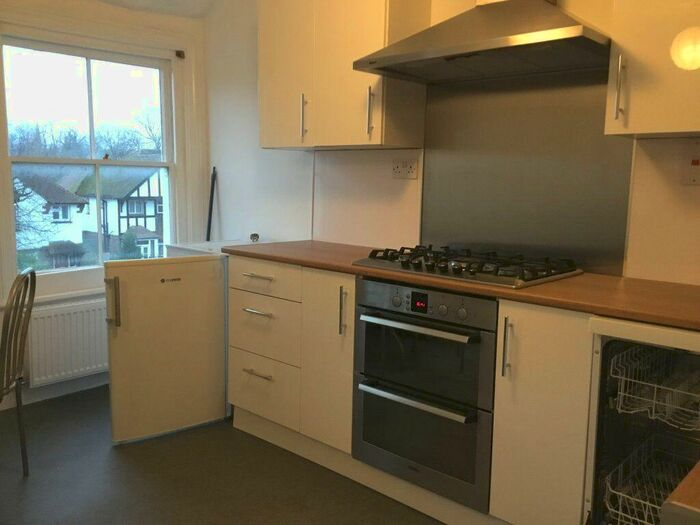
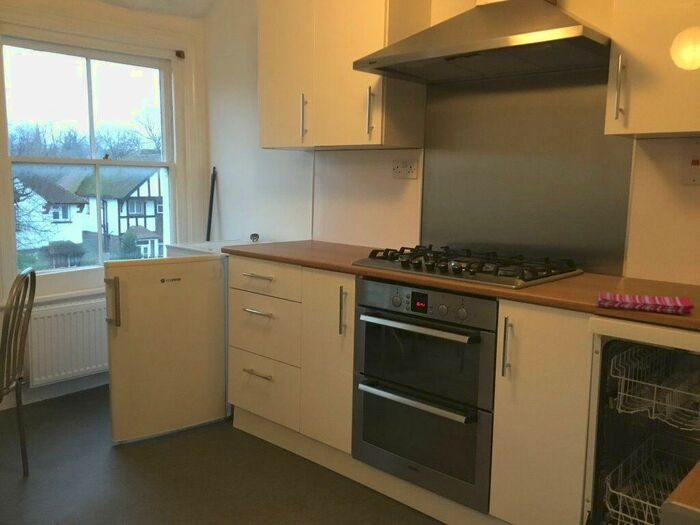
+ dish towel [596,291,696,316]
